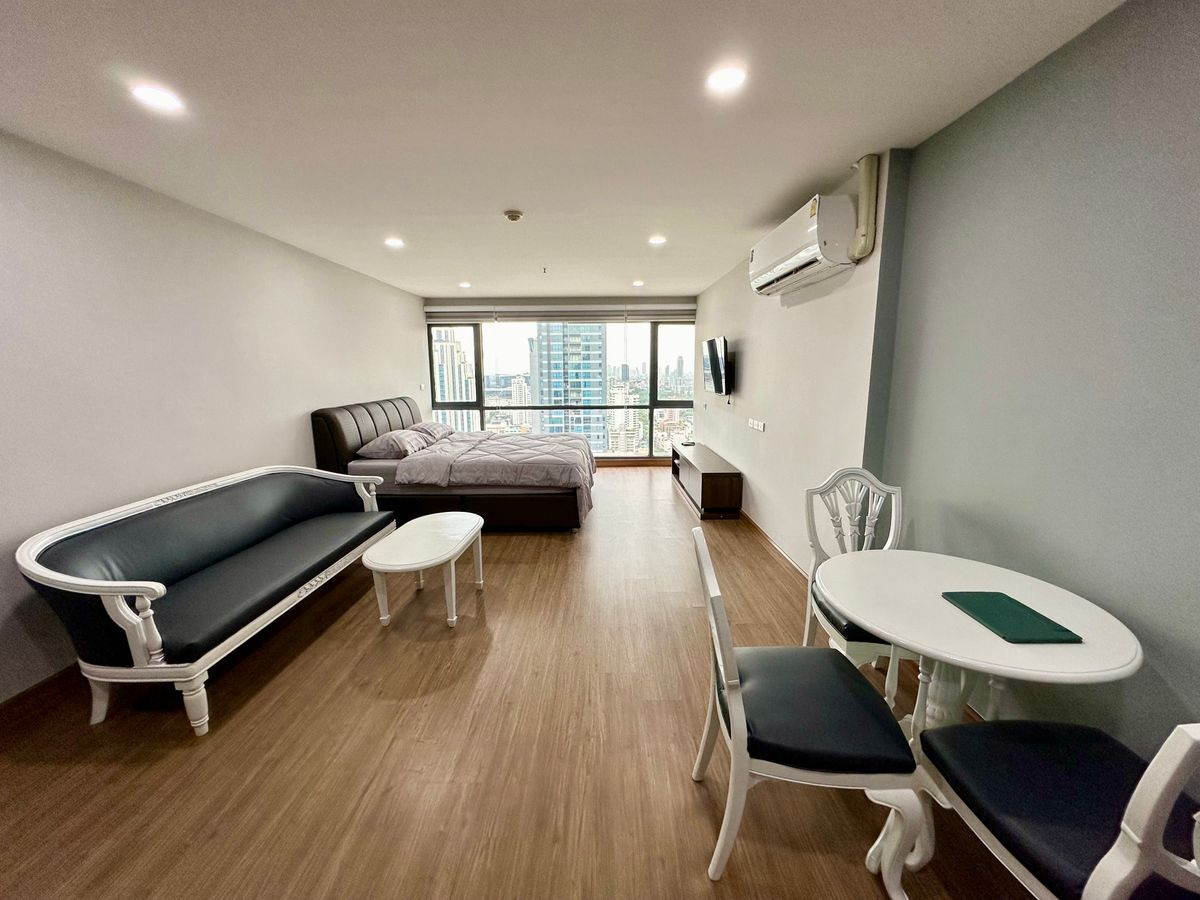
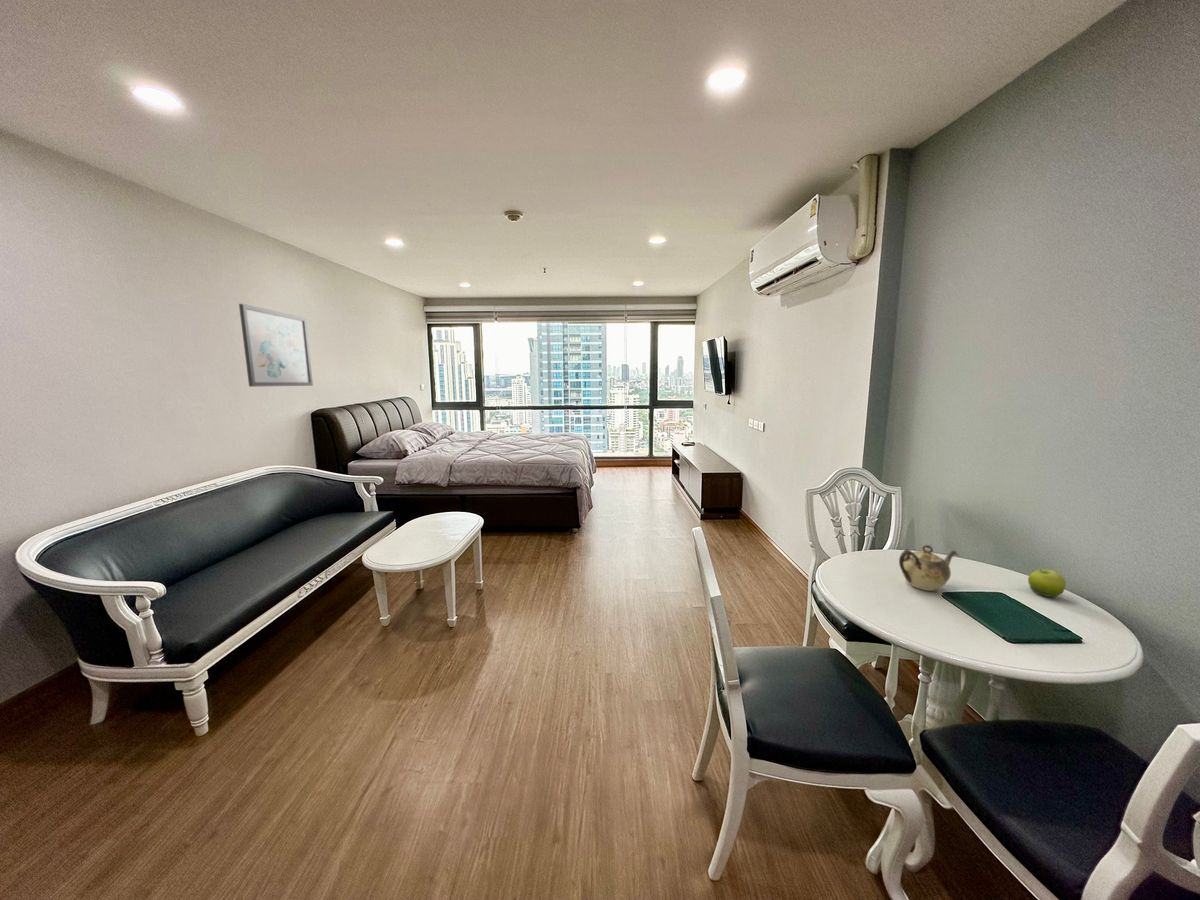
+ wall art [238,303,314,388]
+ teapot [898,544,959,592]
+ fruit [1027,568,1067,599]
